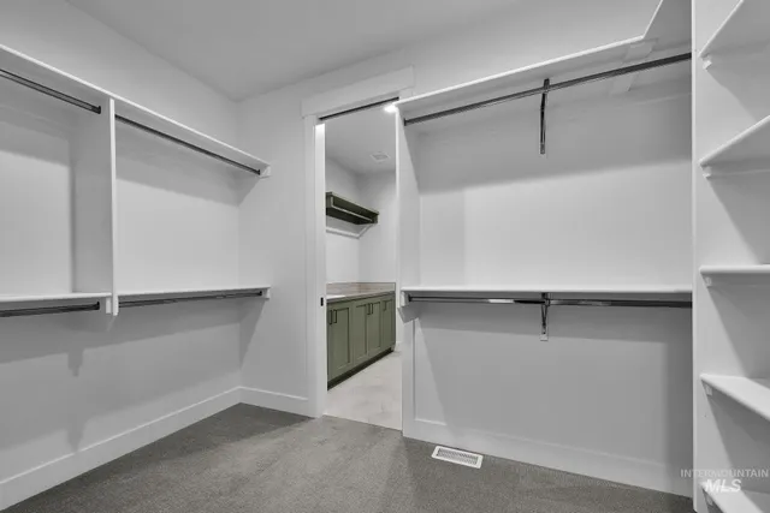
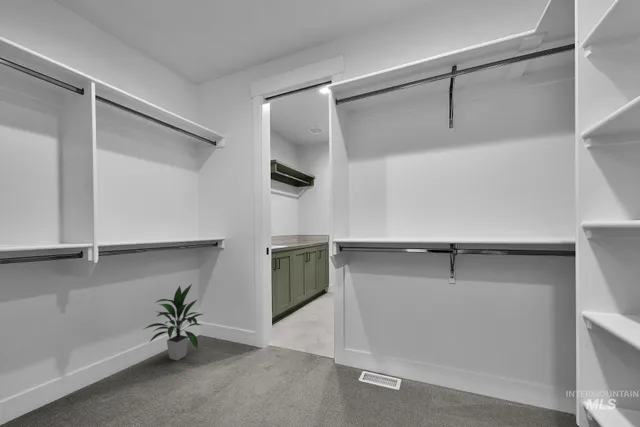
+ indoor plant [141,283,204,361]
